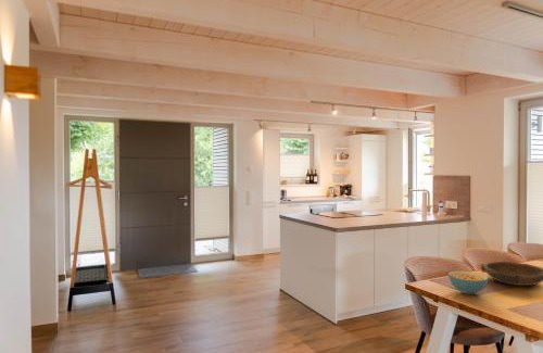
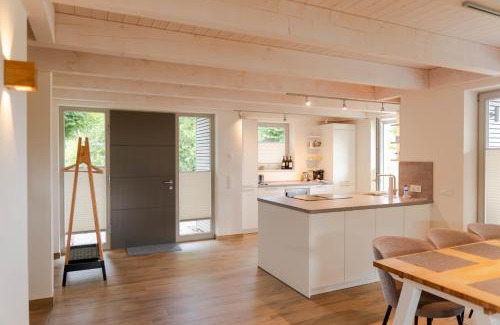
- bowl [480,261,543,287]
- cereal bowl [447,269,489,295]
